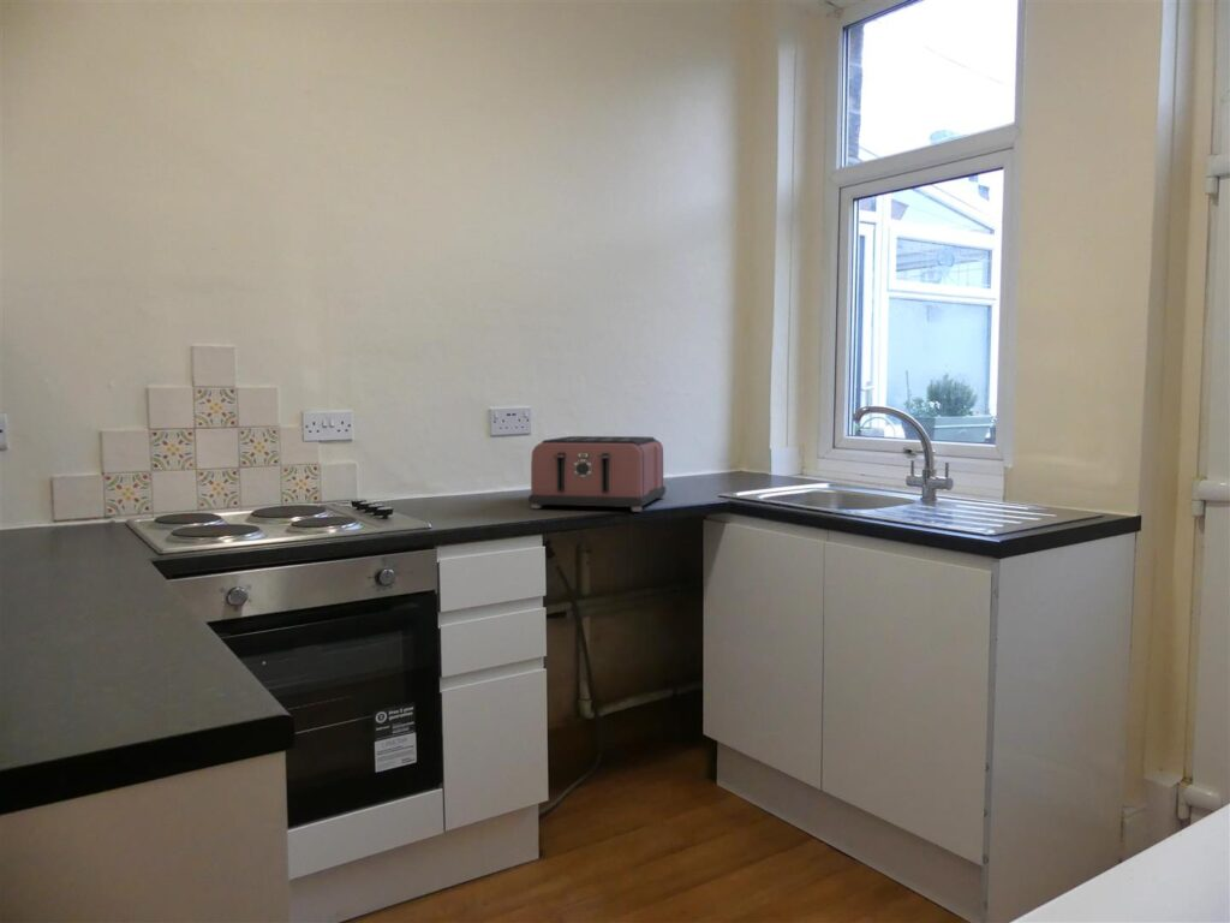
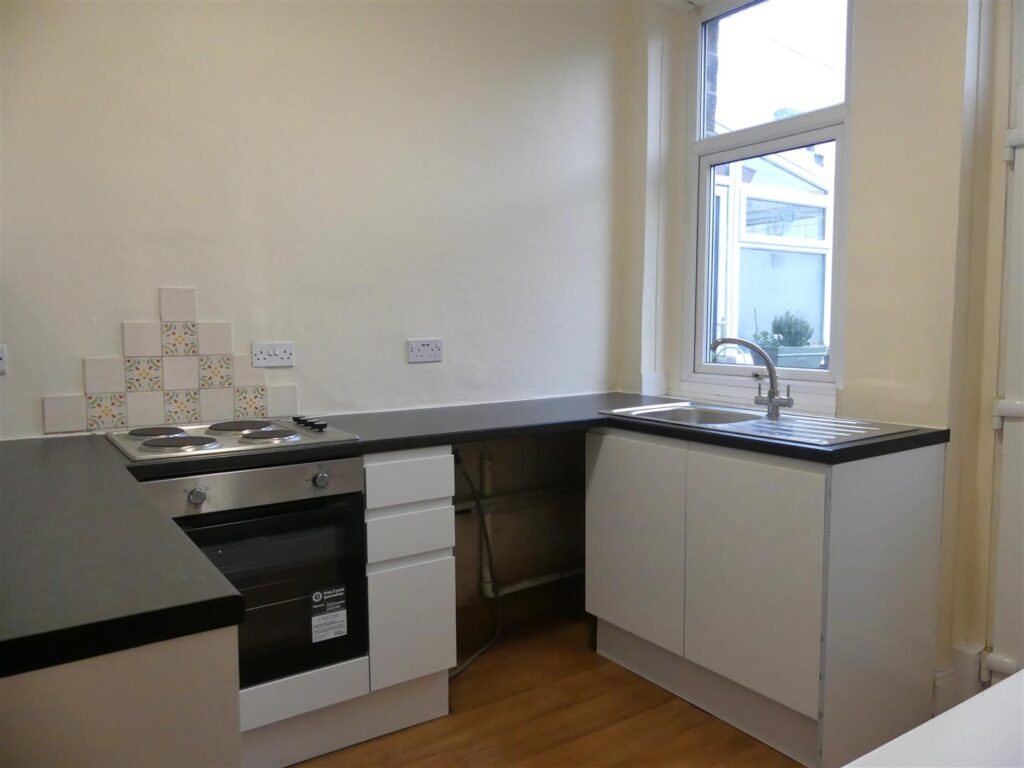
- toaster [527,435,667,513]
